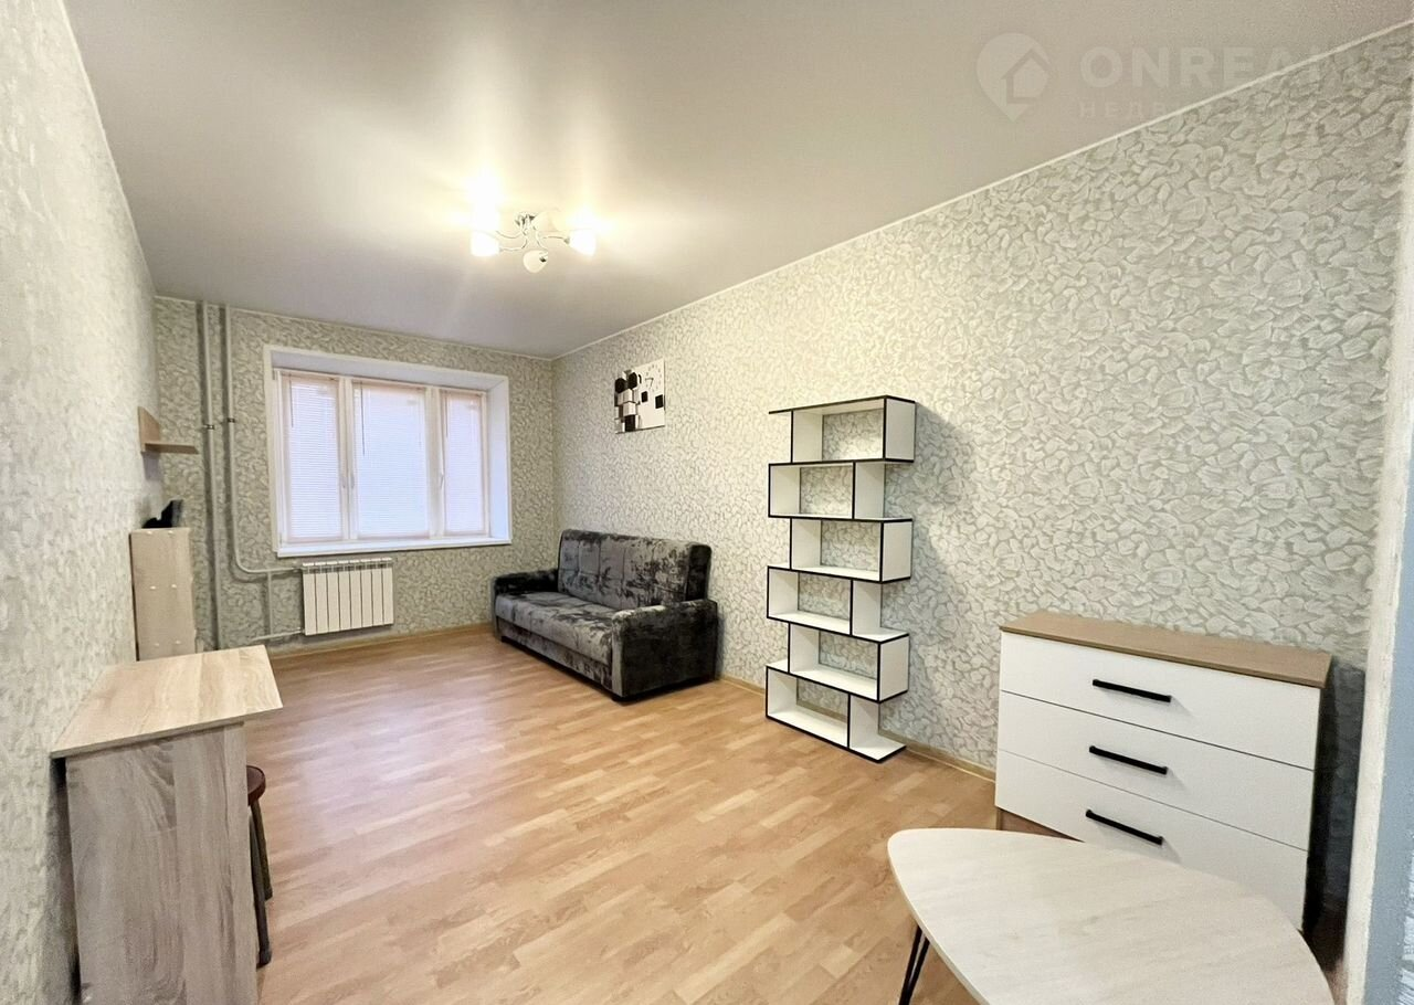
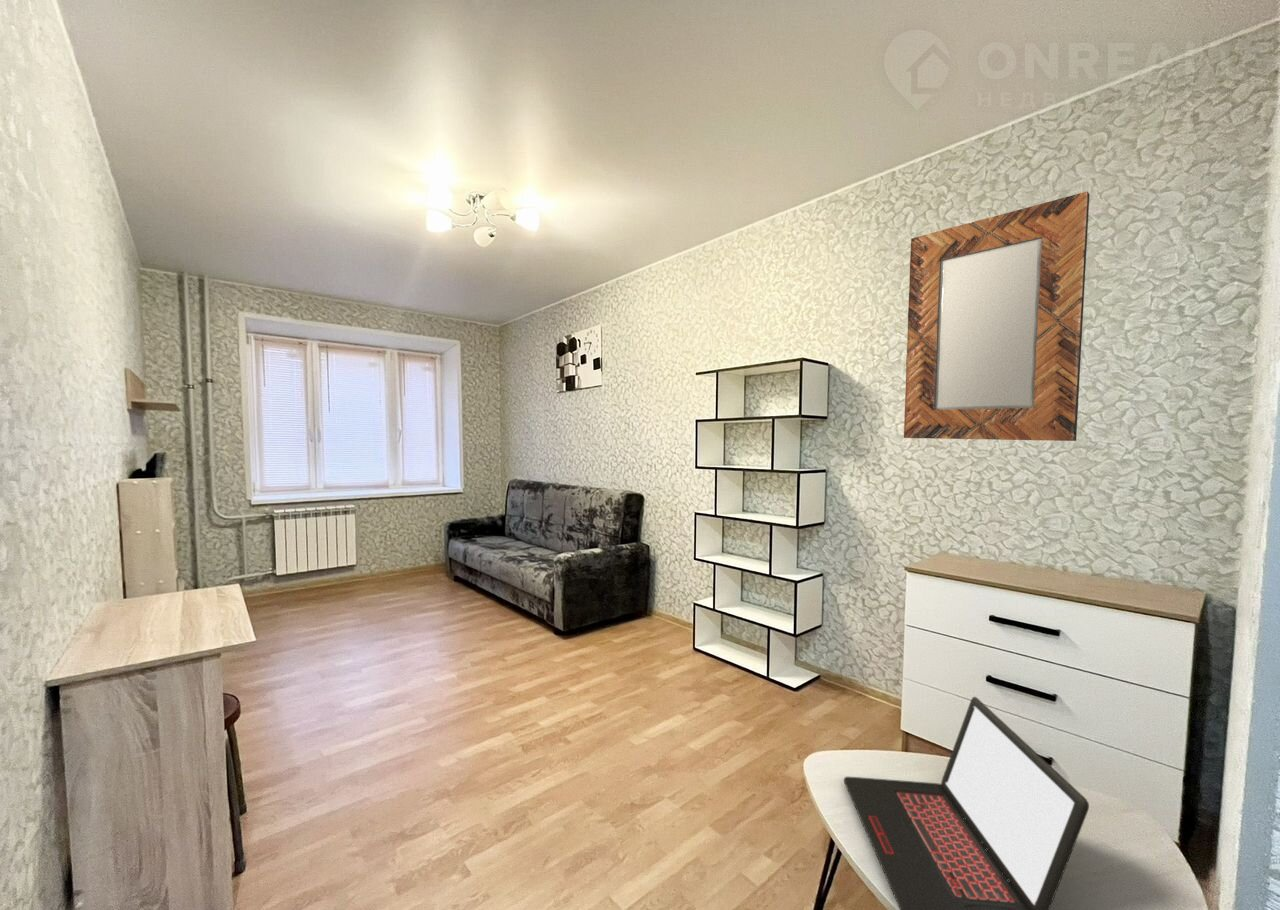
+ laptop [843,696,1090,910]
+ home mirror [903,190,1090,442]
